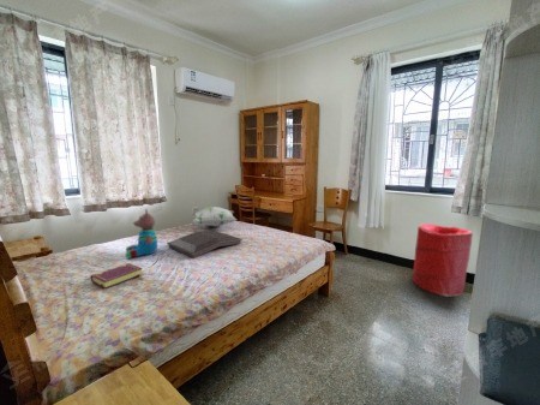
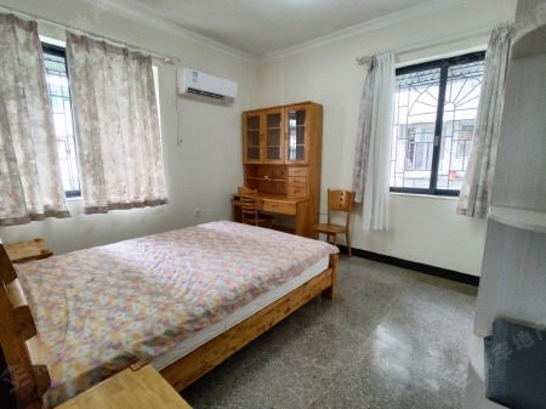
- teddy bear [124,208,158,260]
- decorative pillow [191,206,238,227]
- book [90,262,143,290]
- serving tray [166,230,244,258]
- laundry hamper [412,222,474,298]
